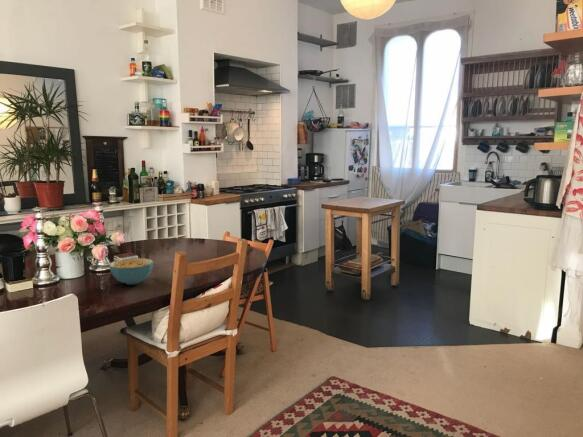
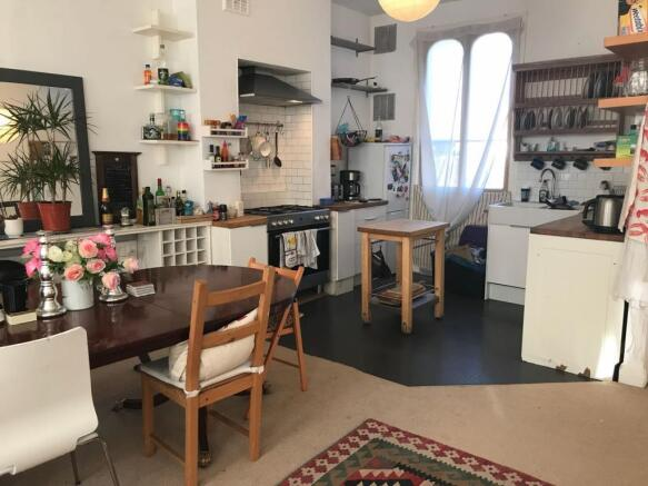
- cereal bowl [108,257,154,286]
